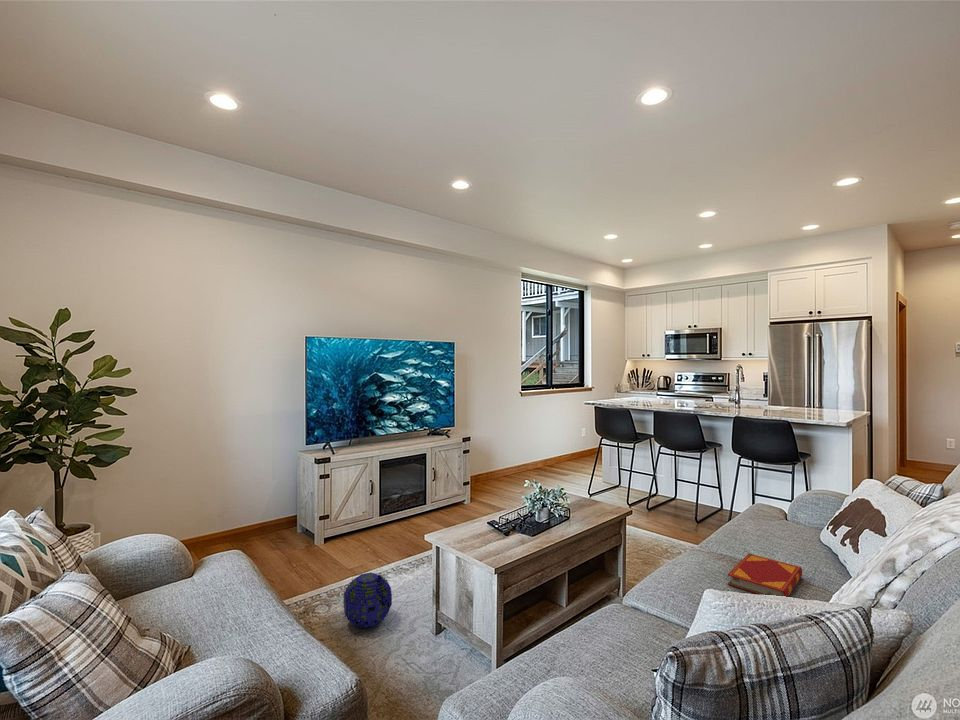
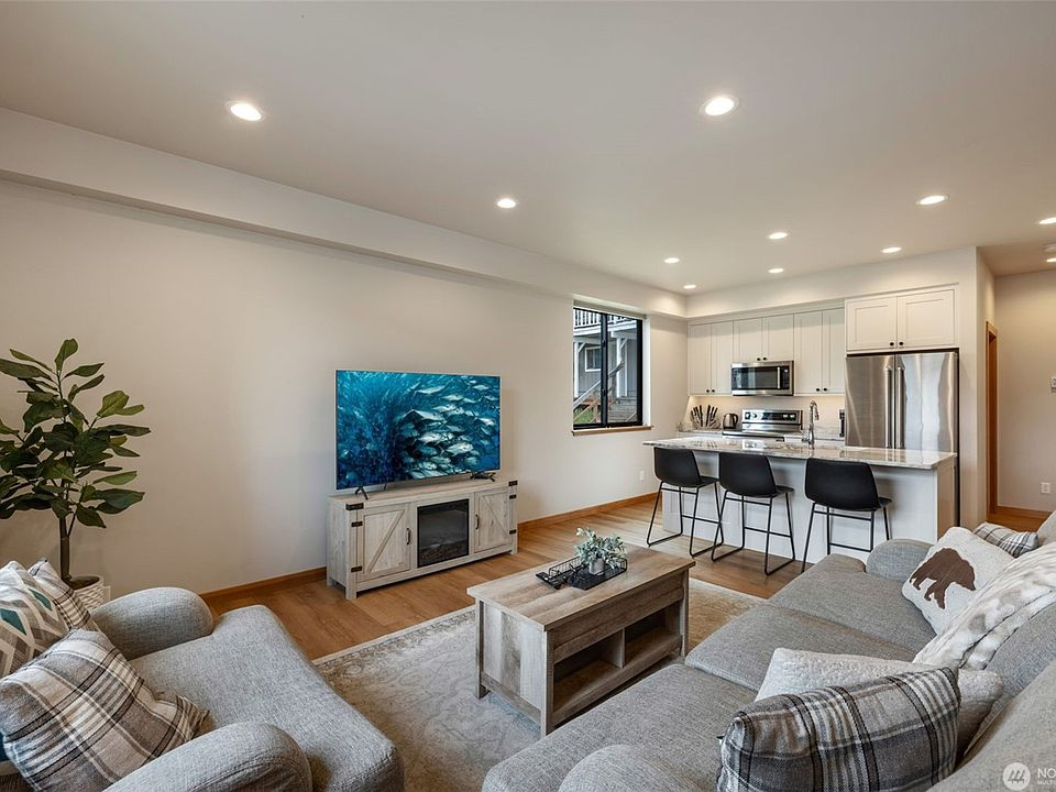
- ball [343,572,393,629]
- hardback book [726,553,803,598]
